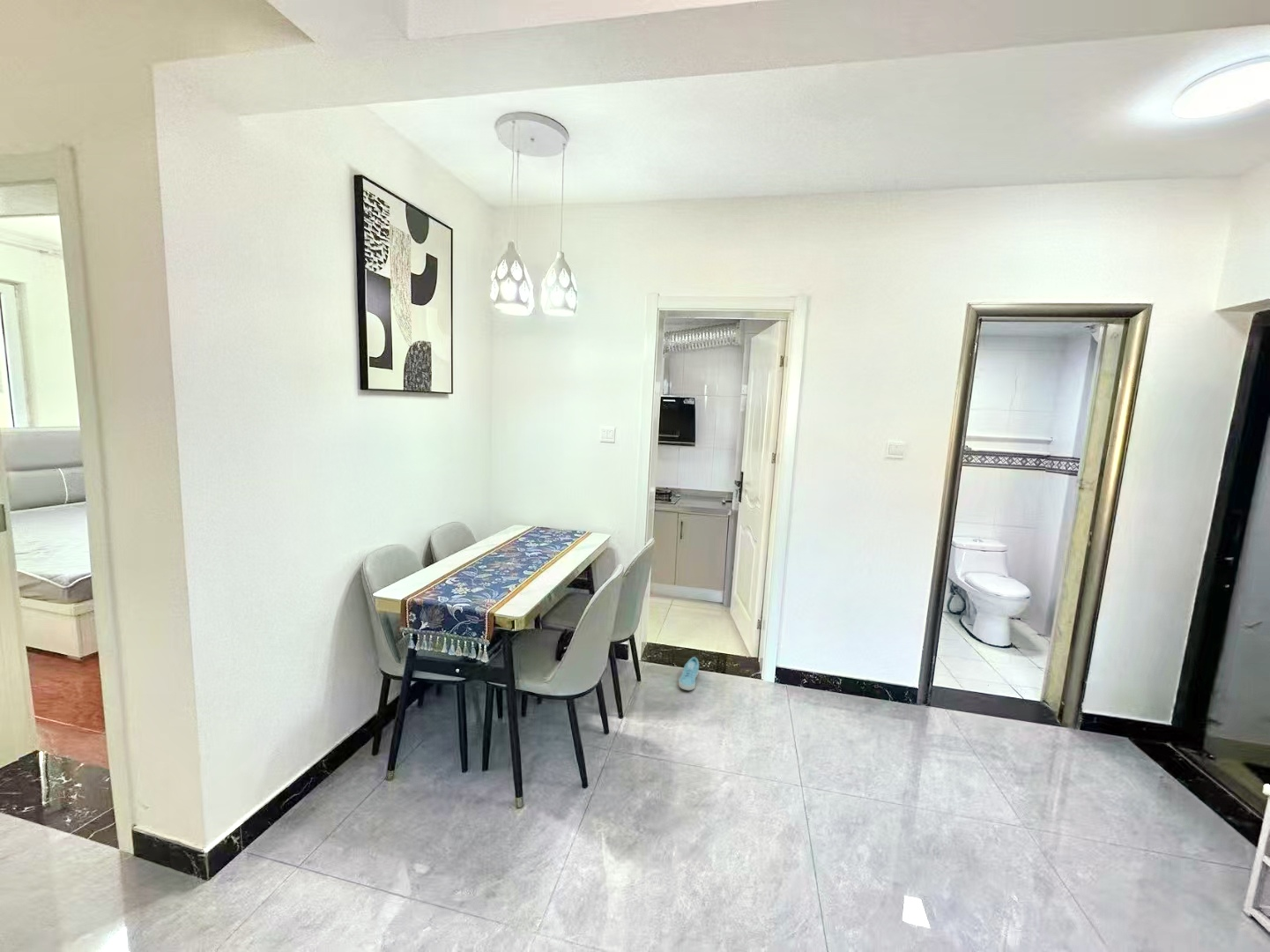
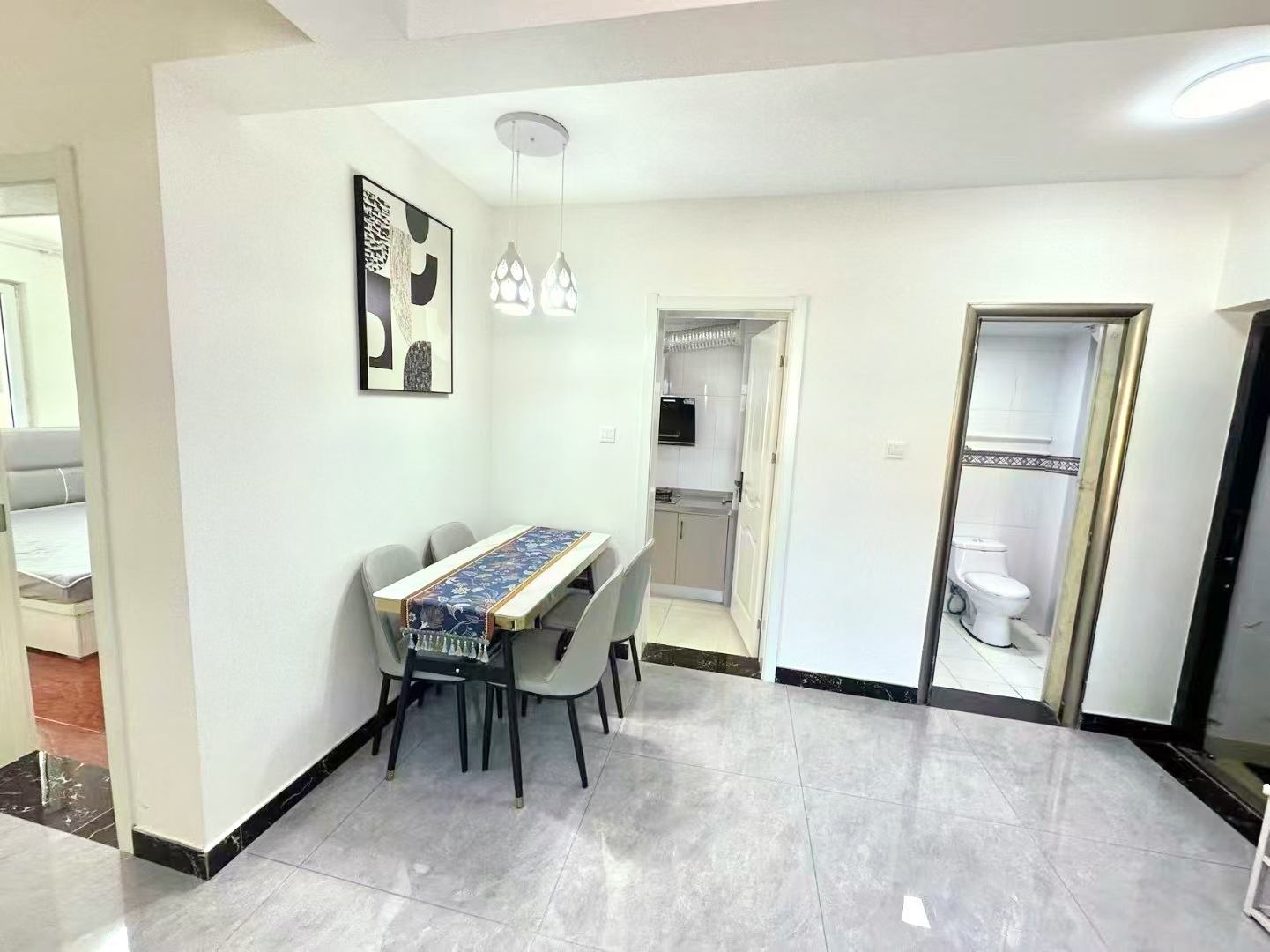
- sneaker [678,656,700,691]
